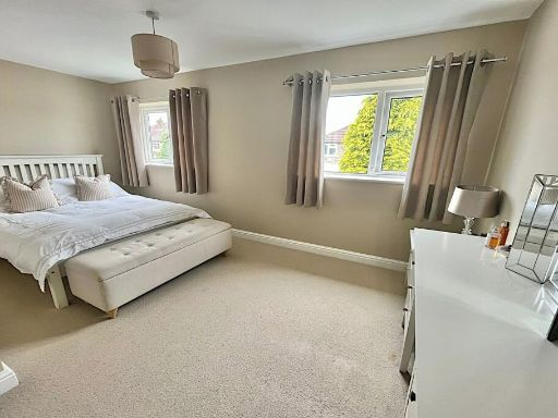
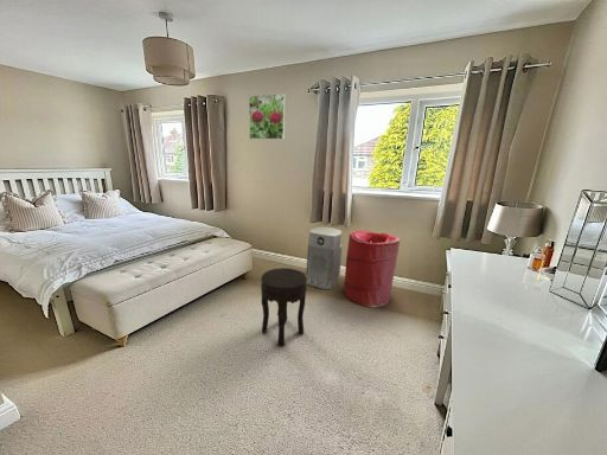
+ laundry hamper [343,230,401,308]
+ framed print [248,92,287,141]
+ side table [260,267,308,347]
+ air purifier [305,226,344,290]
